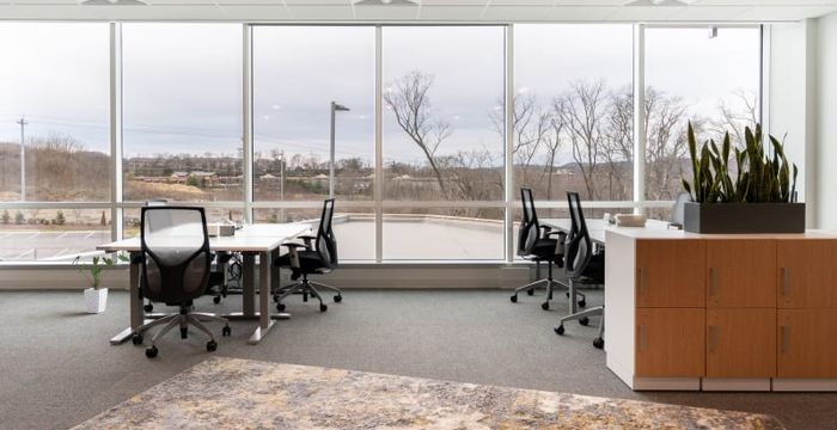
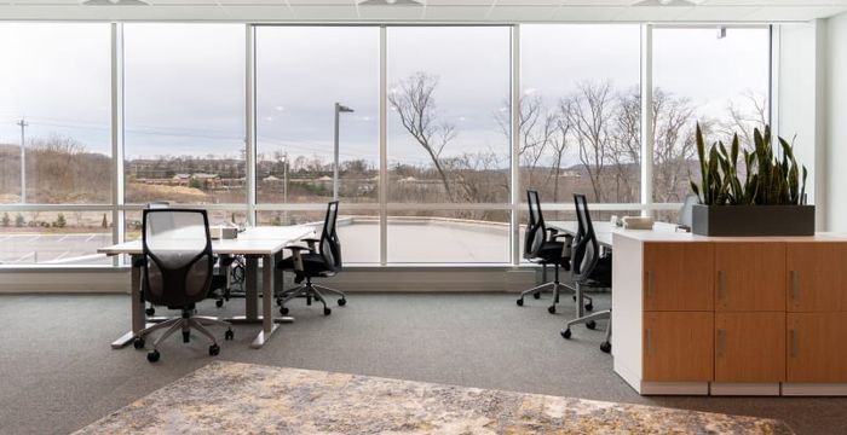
- house plant [72,253,130,314]
